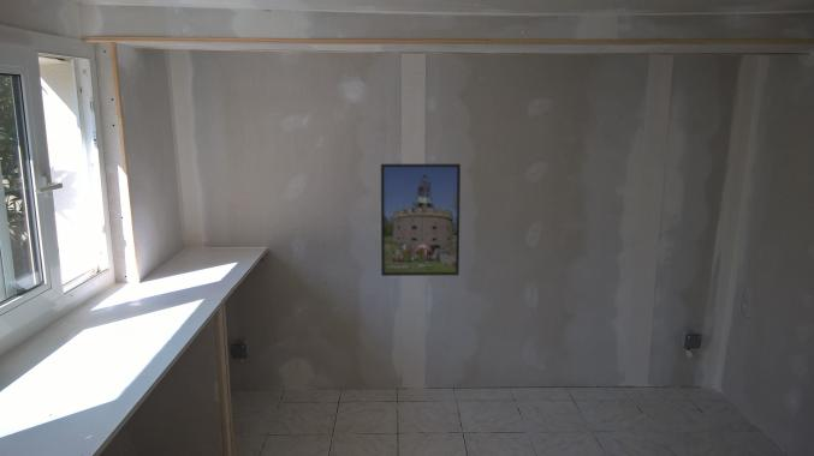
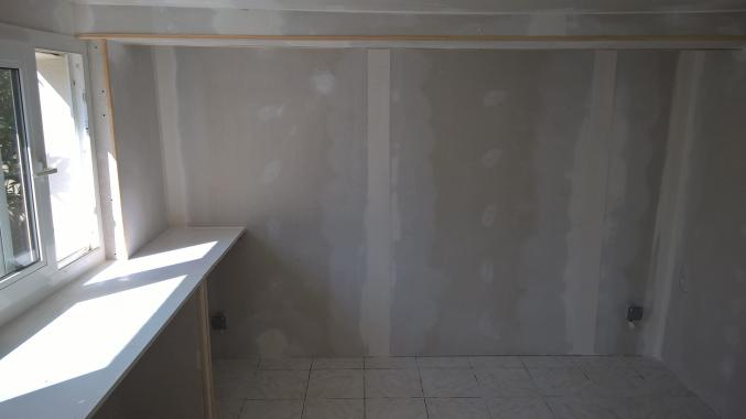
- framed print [380,163,462,277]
